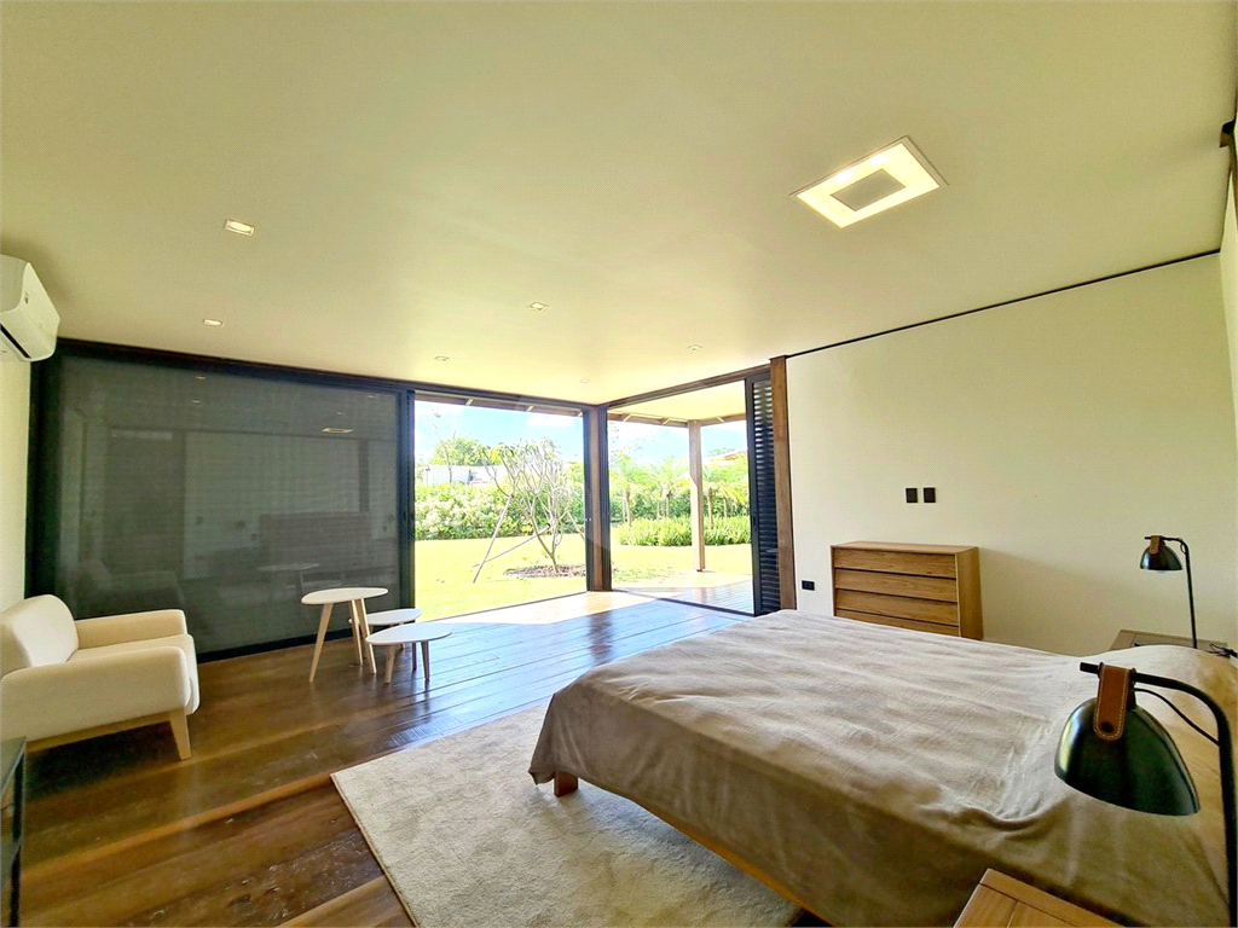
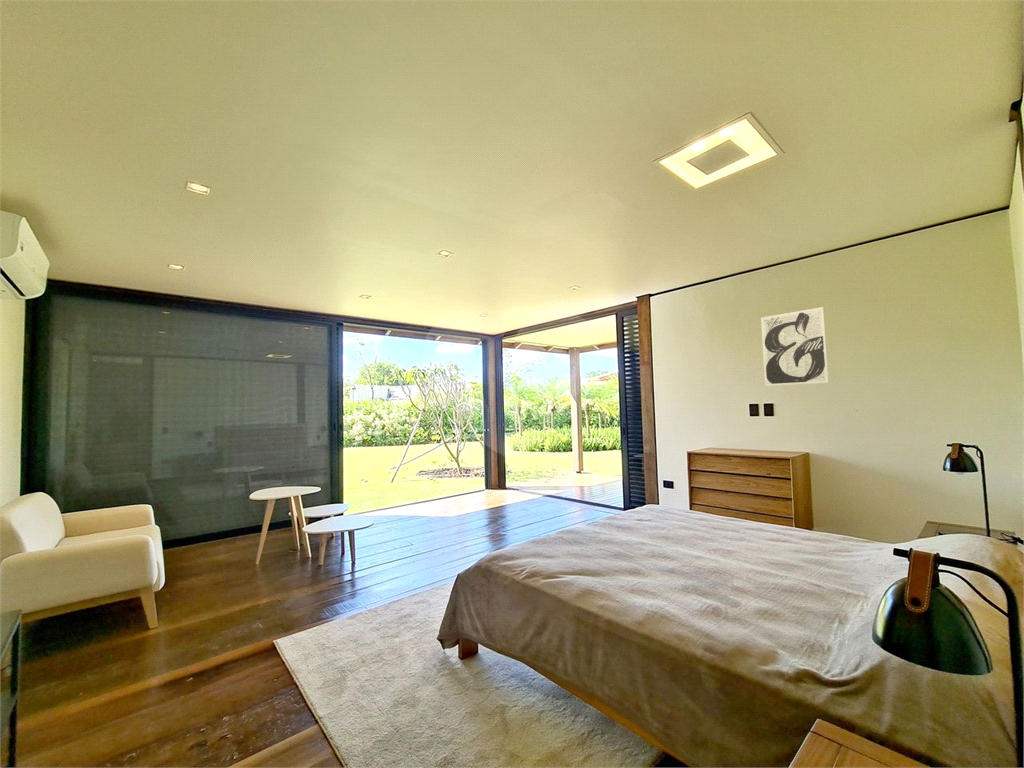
+ wall art [760,306,829,387]
